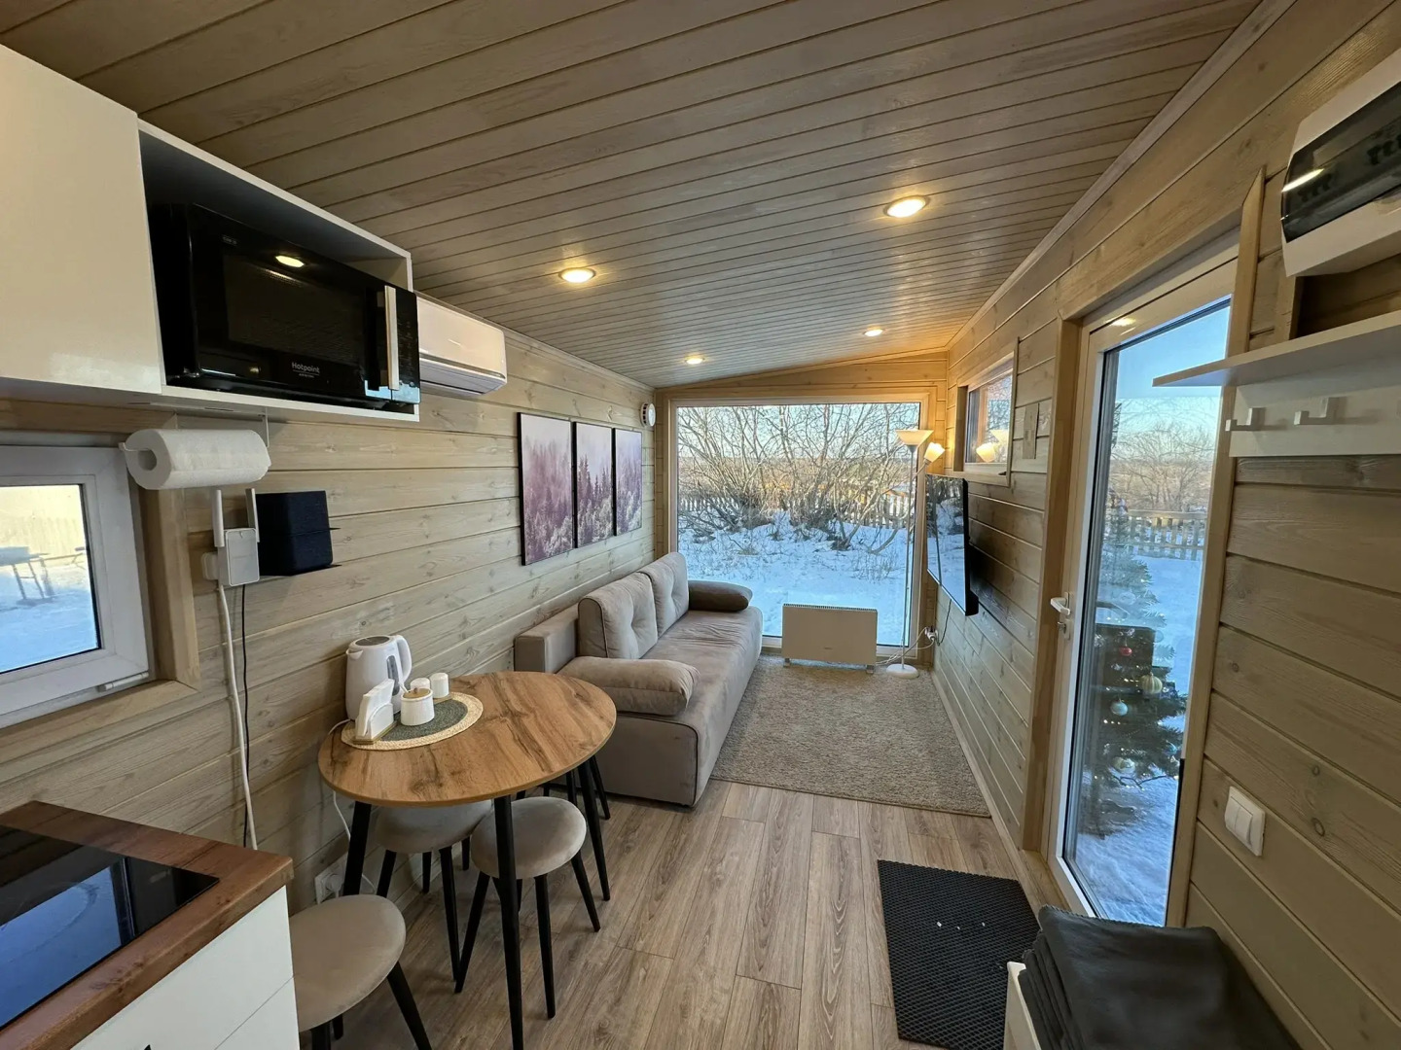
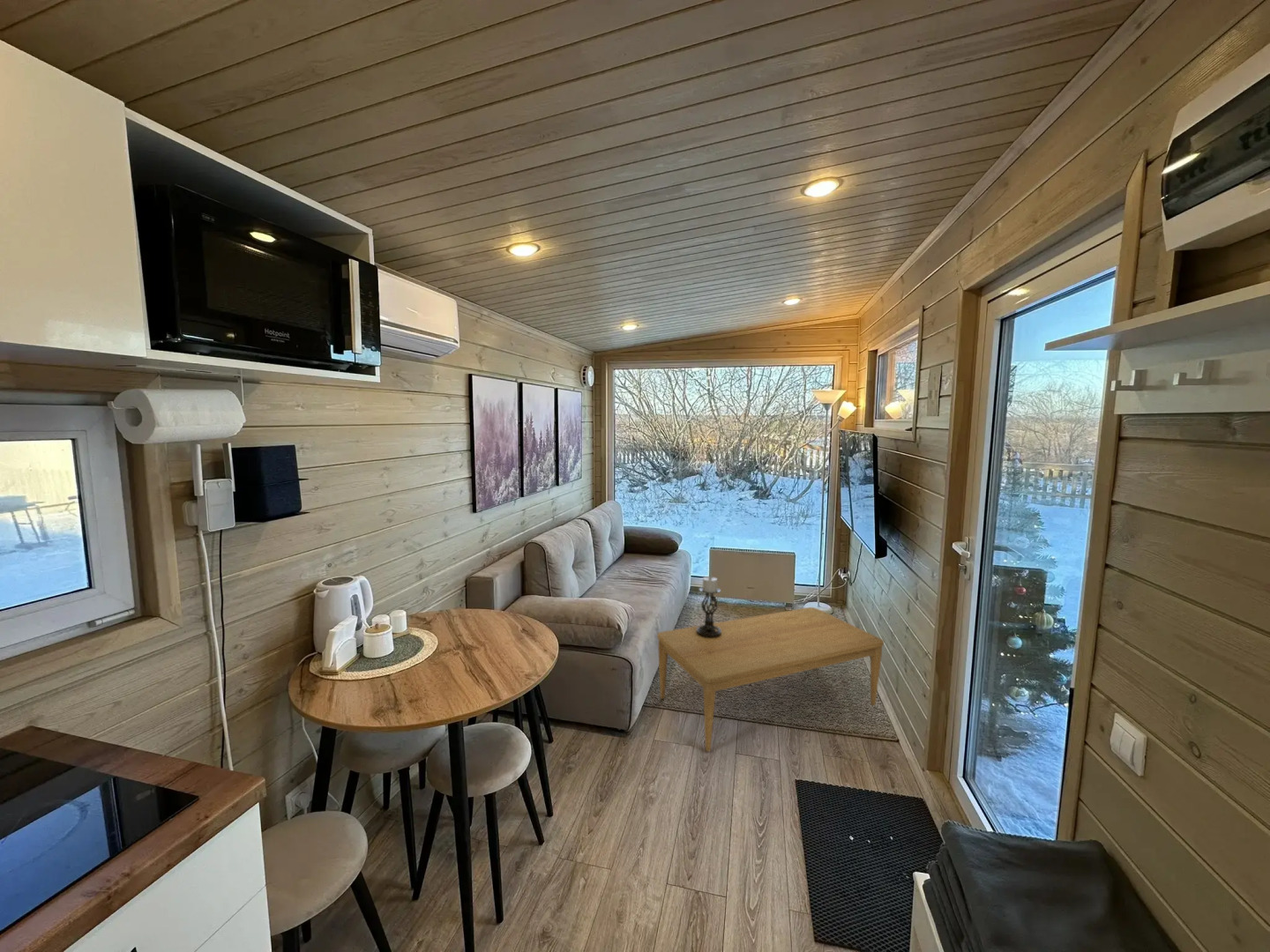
+ coffee table [656,606,885,753]
+ candle holder [696,575,721,638]
